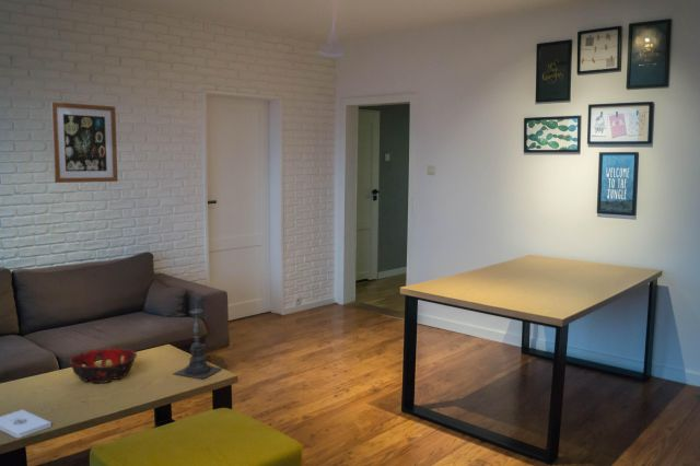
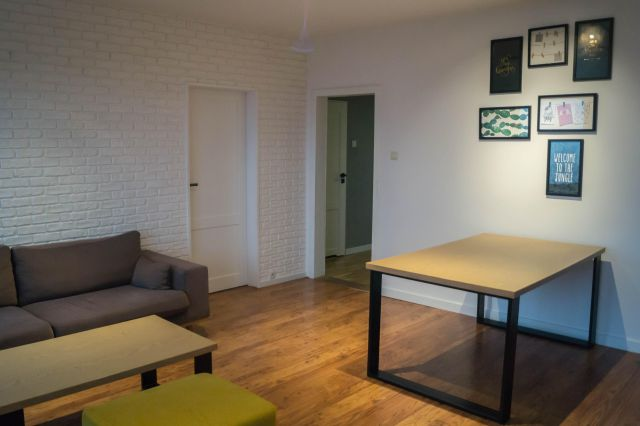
- notepad [0,408,52,439]
- wall art [50,101,119,184]
- candle holder [172,301,224,381]
- decorative bowl [68,348,138,384]
